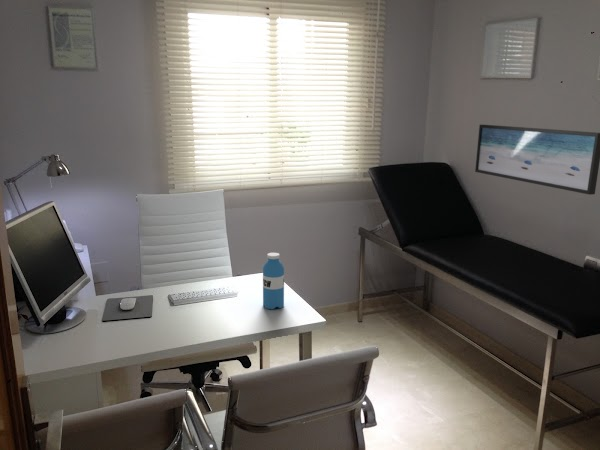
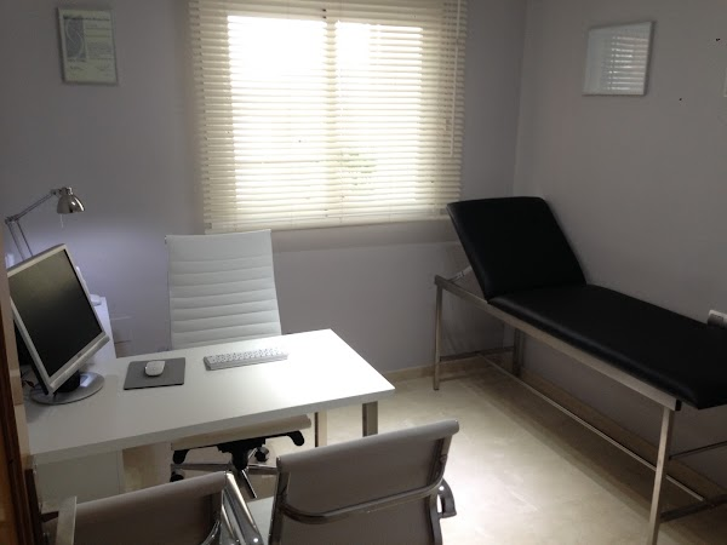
- water bottle [262,252,285,310]
- wall art [474,124,600,196]
